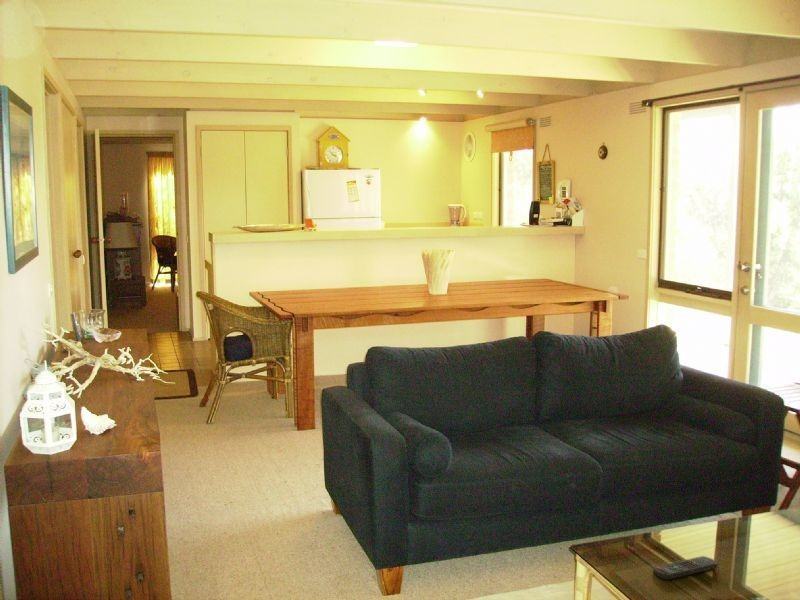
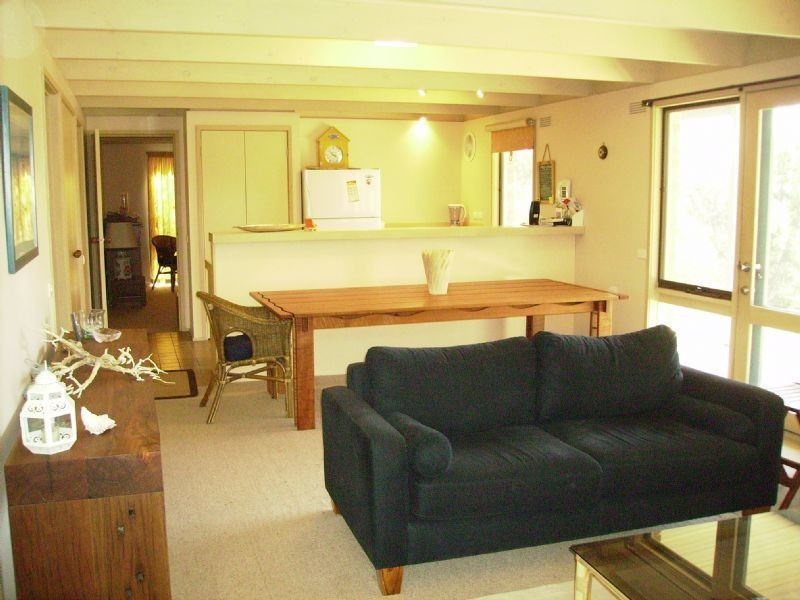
- remote control [652,555,719,581]
